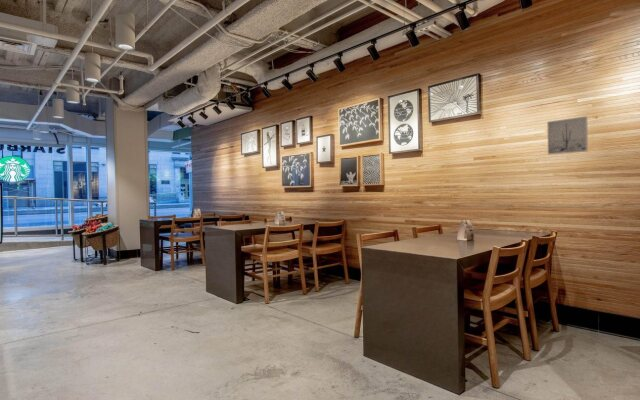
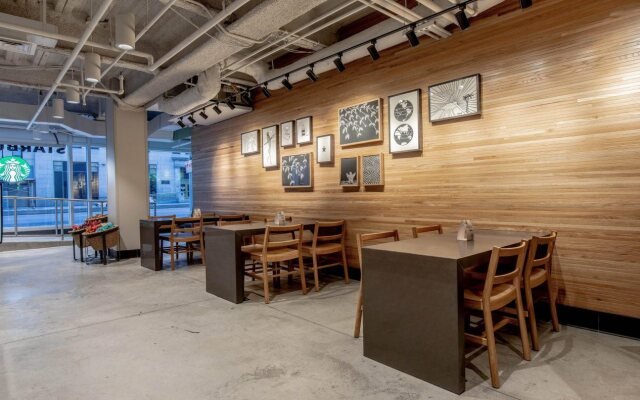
- wall art [546,115,589,156]
